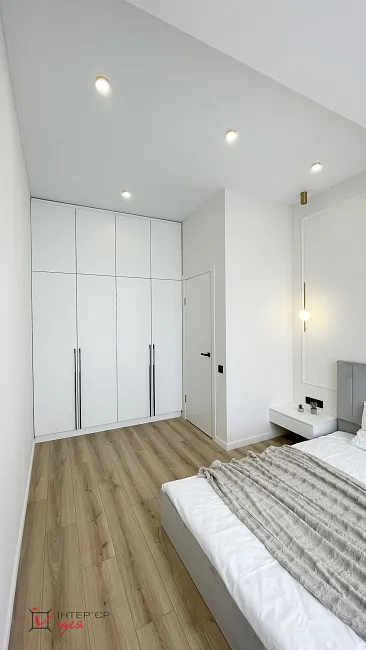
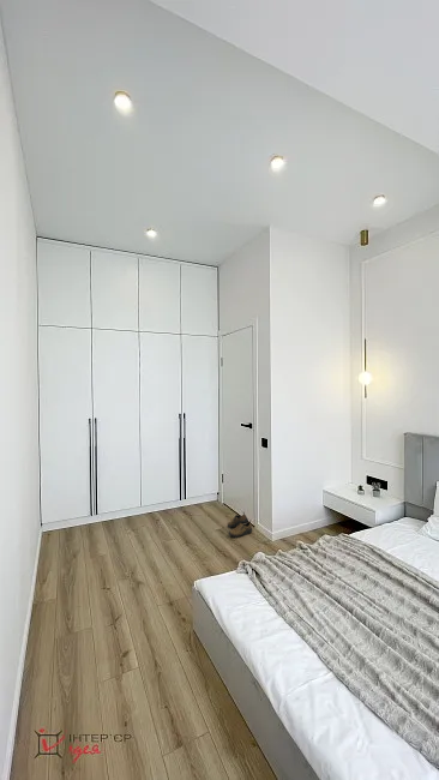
+ shoe [227,511,253,539]
